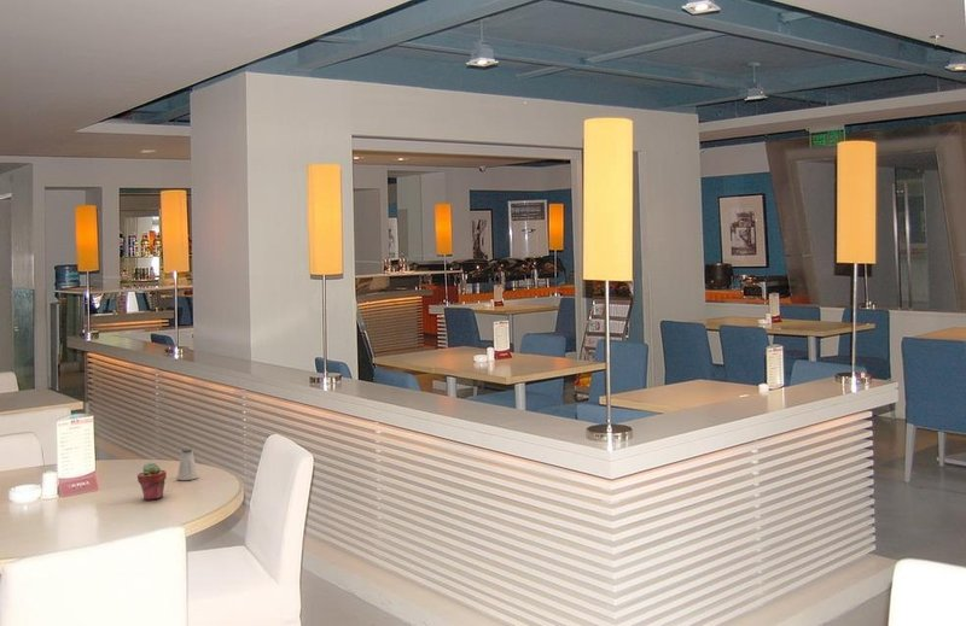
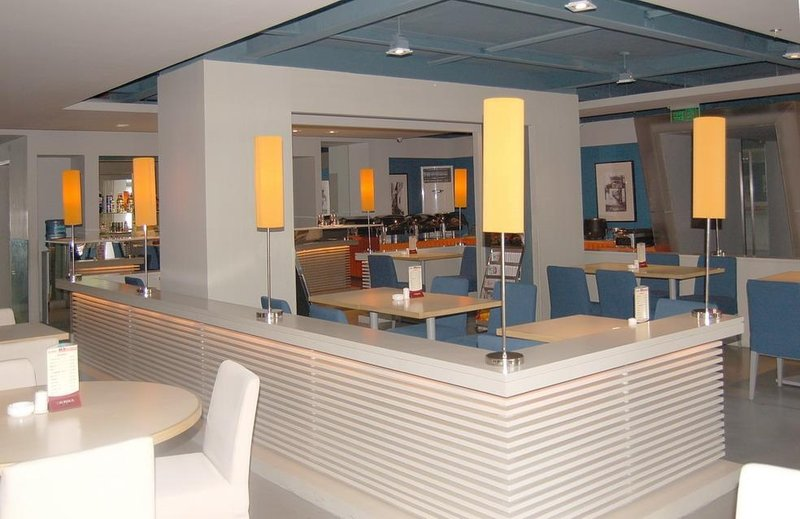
- saltshaker [176,447,199,481]
- potted succulent [136,462,168,501]
